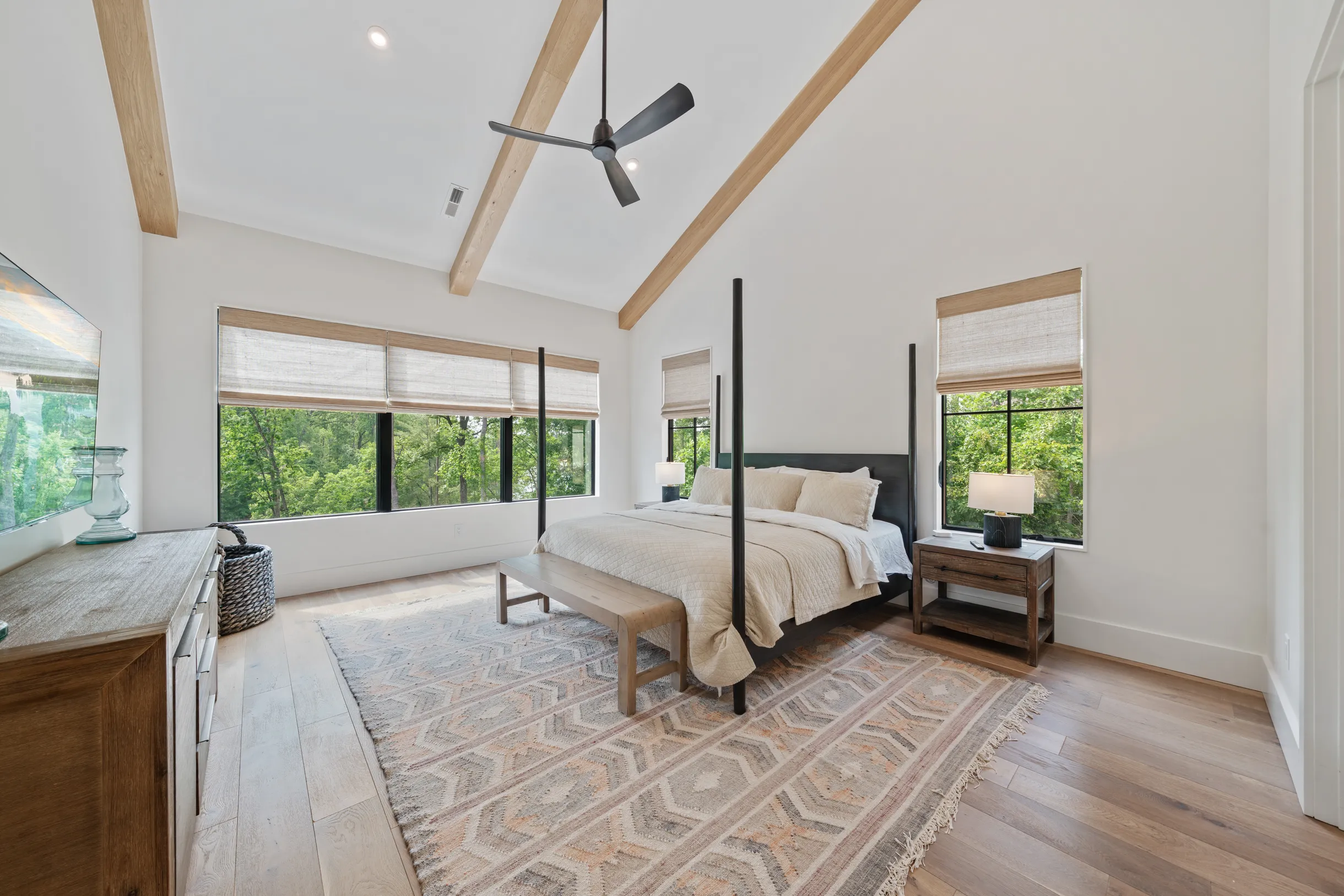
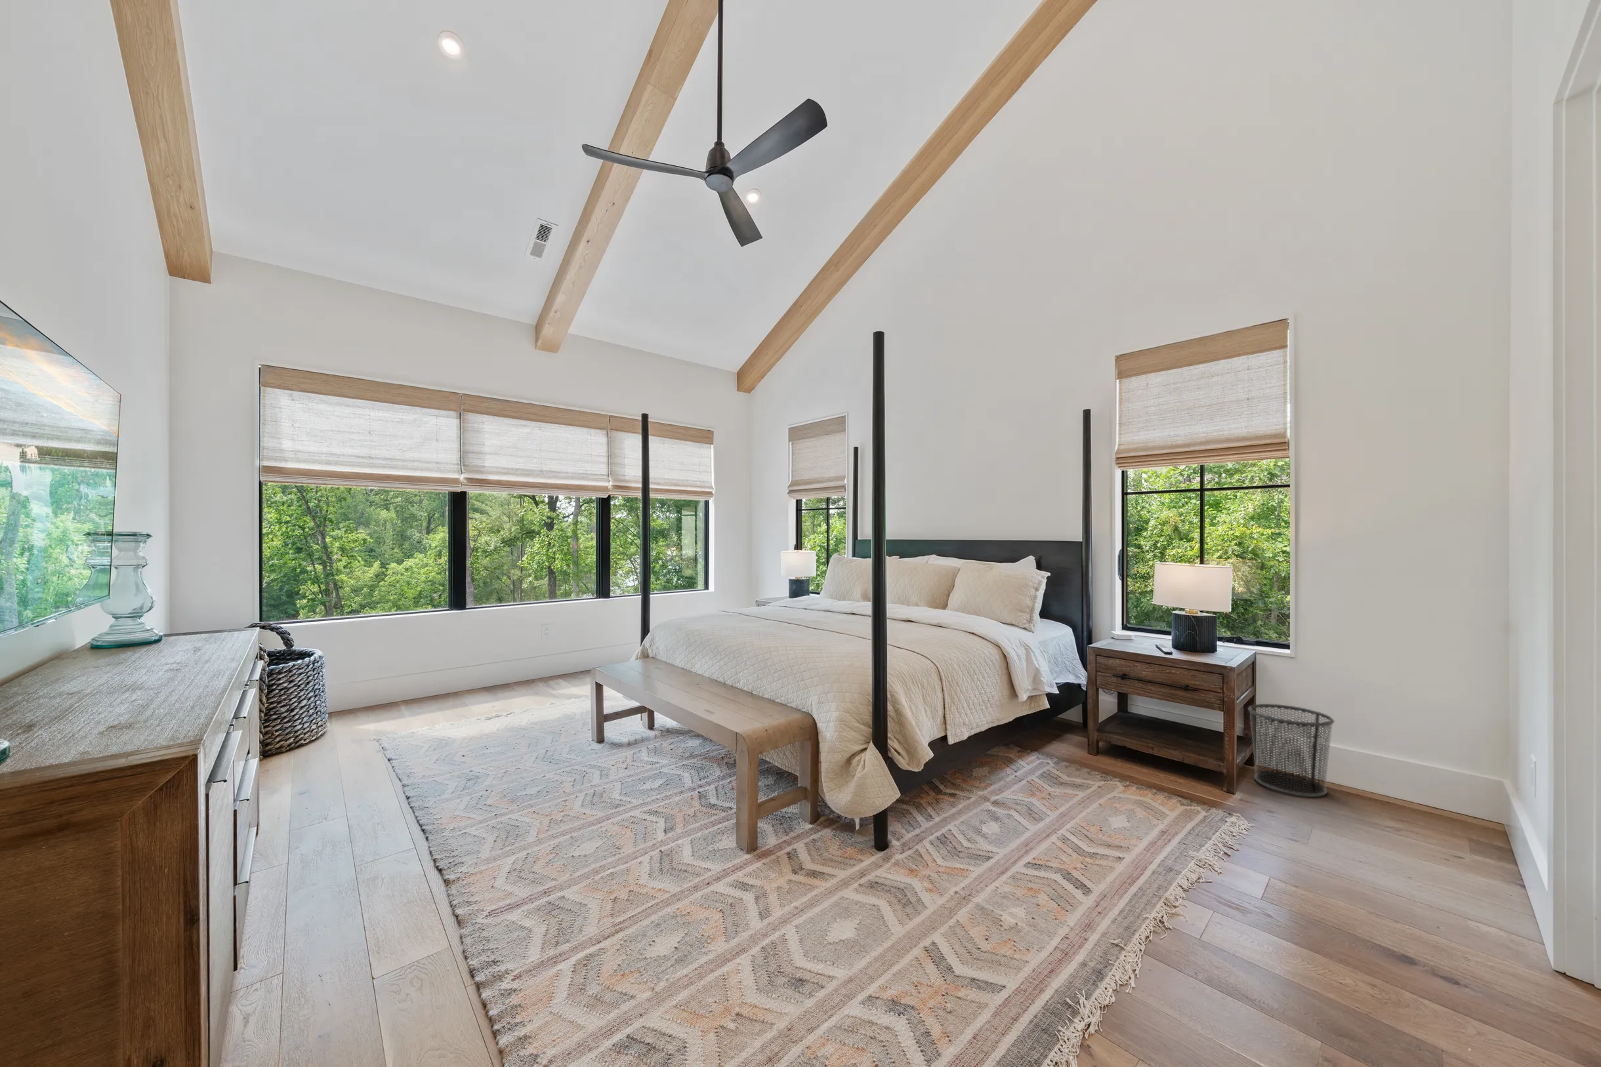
+ waste bin [1247,703,1335,798]
